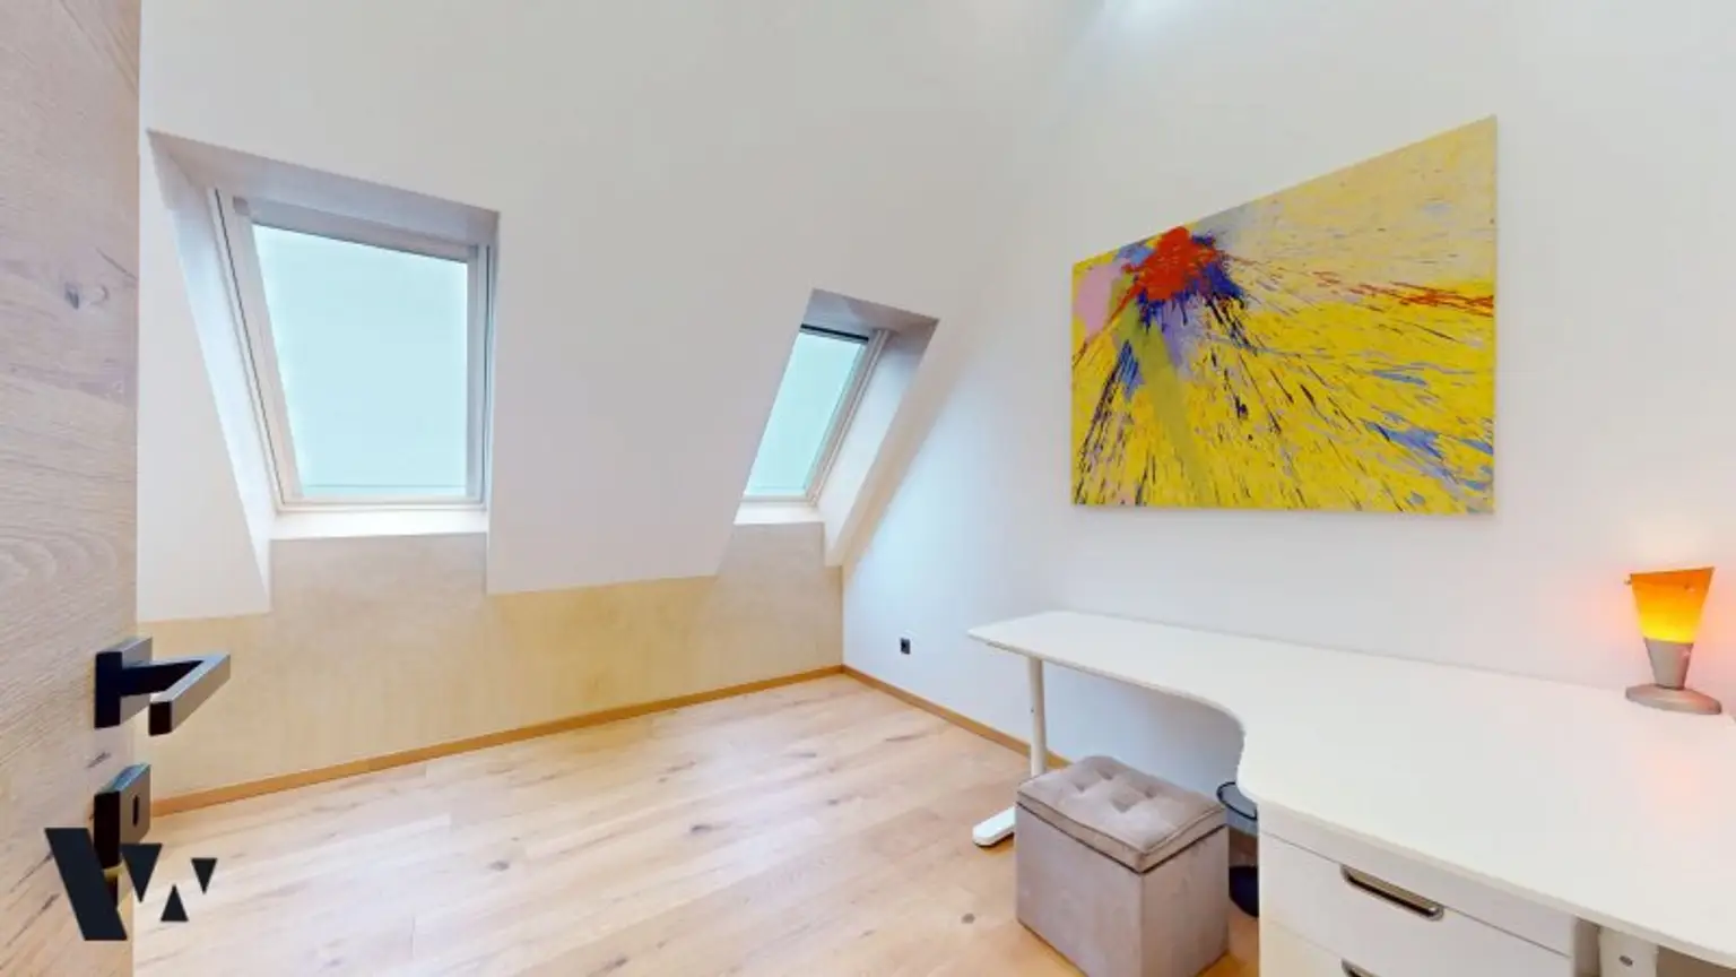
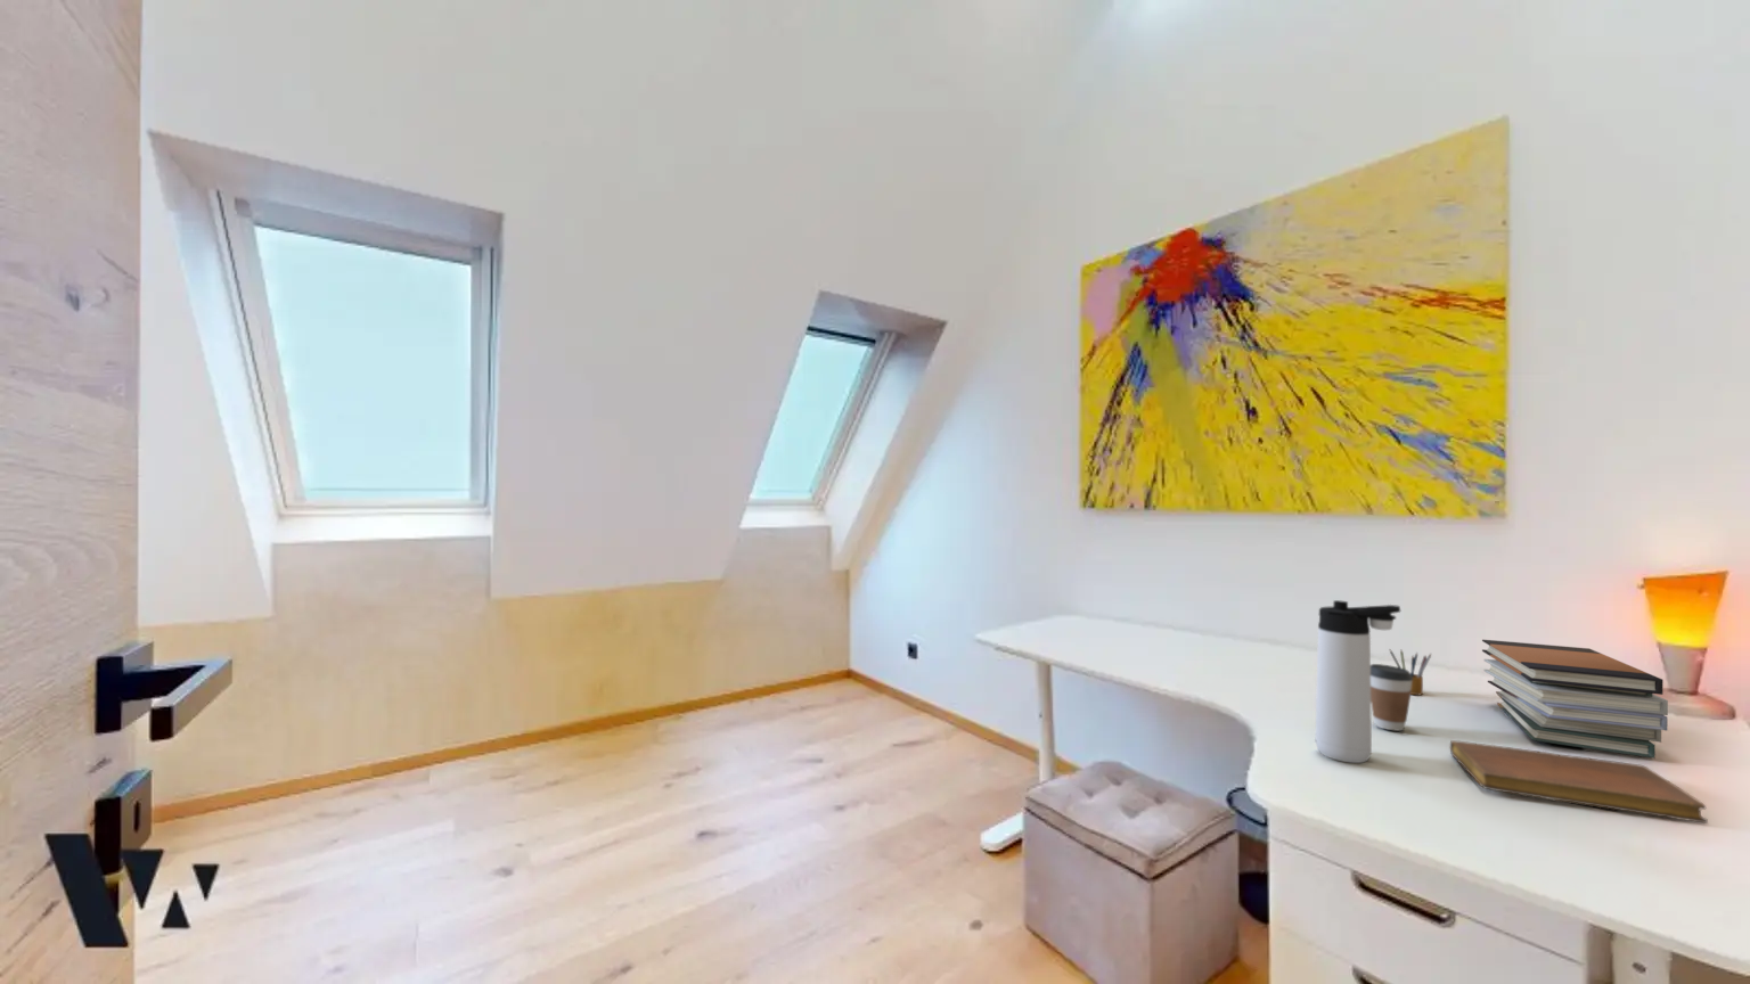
+ notebook [1450,739,1709,824]
+ book stack [1481,639,1669,759]
+ thermos bottle [1315,600,1401,764]
+ pencil box [1389,649,1433,696]
+ coffee cup [1370,663,1412,733]
